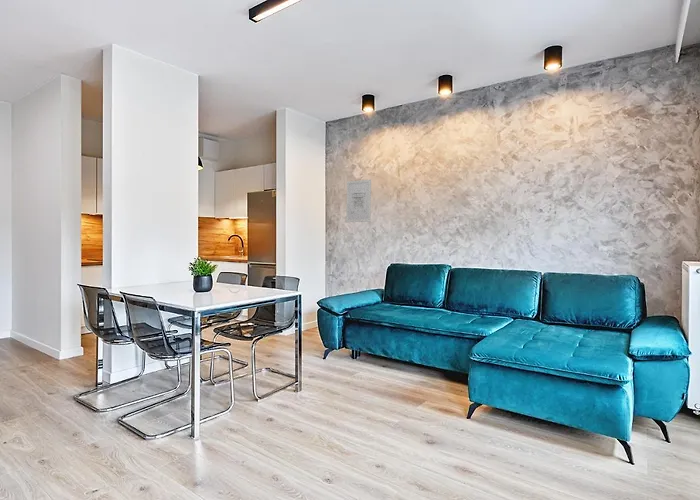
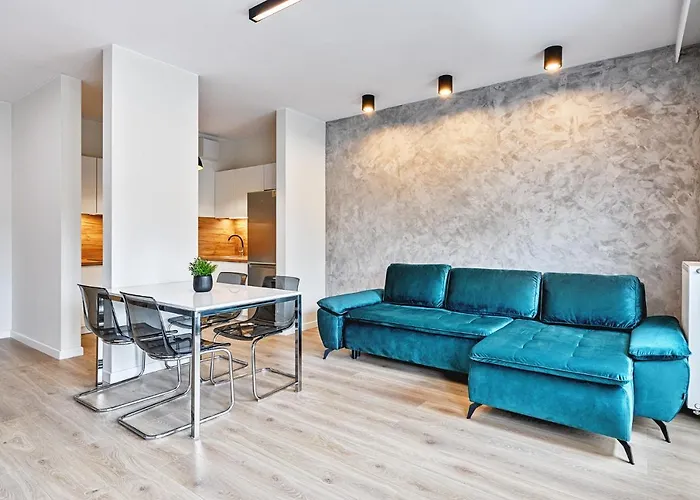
- wall art [345,179,372,223]
